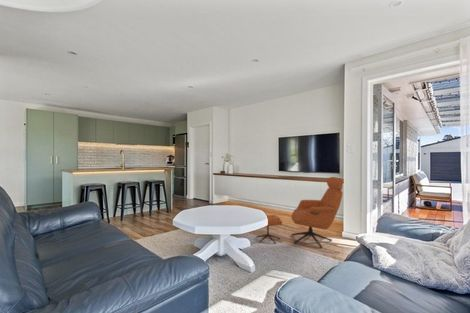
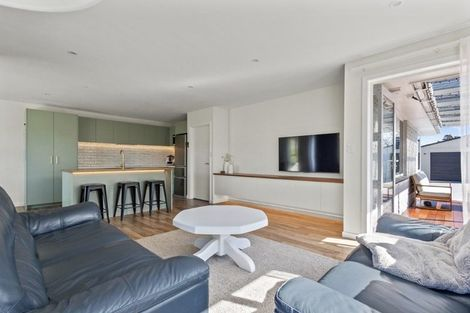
- lounge chair [255,176,344,249]
